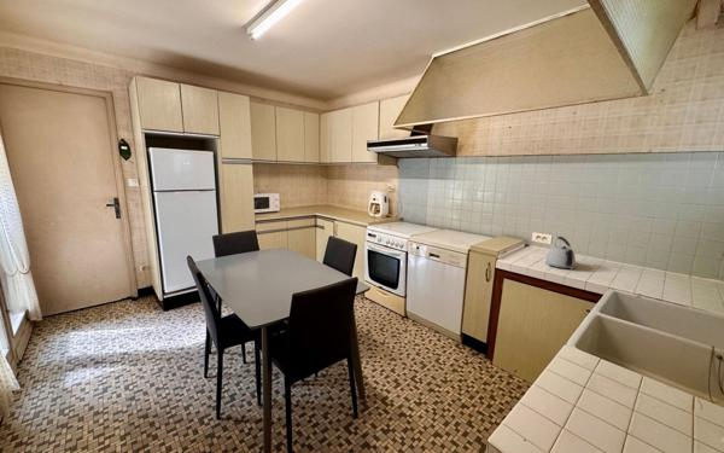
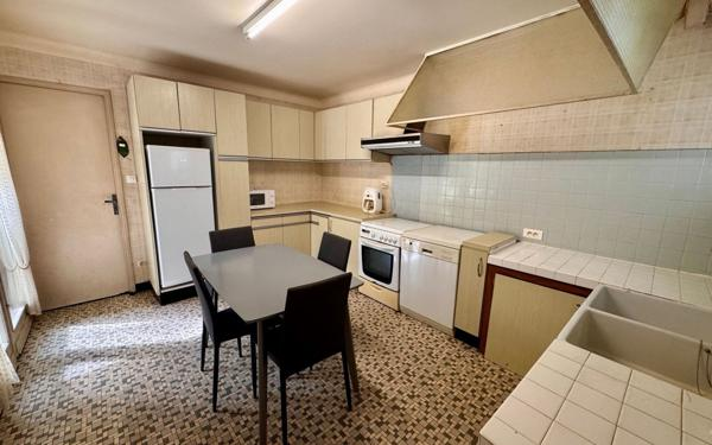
- kettle [544,236,577,271]
